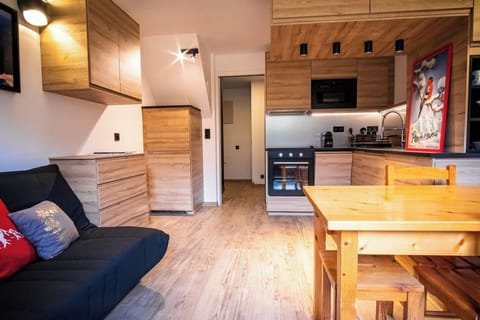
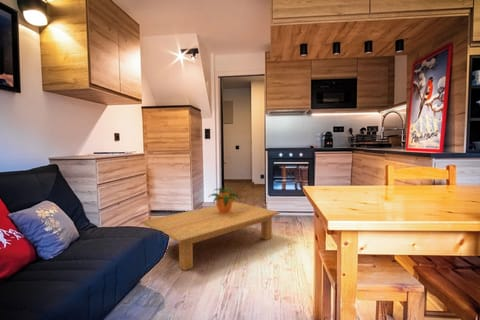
+ coffee table [140,201,281,272]
+ potted plant [208,186,241,214]
